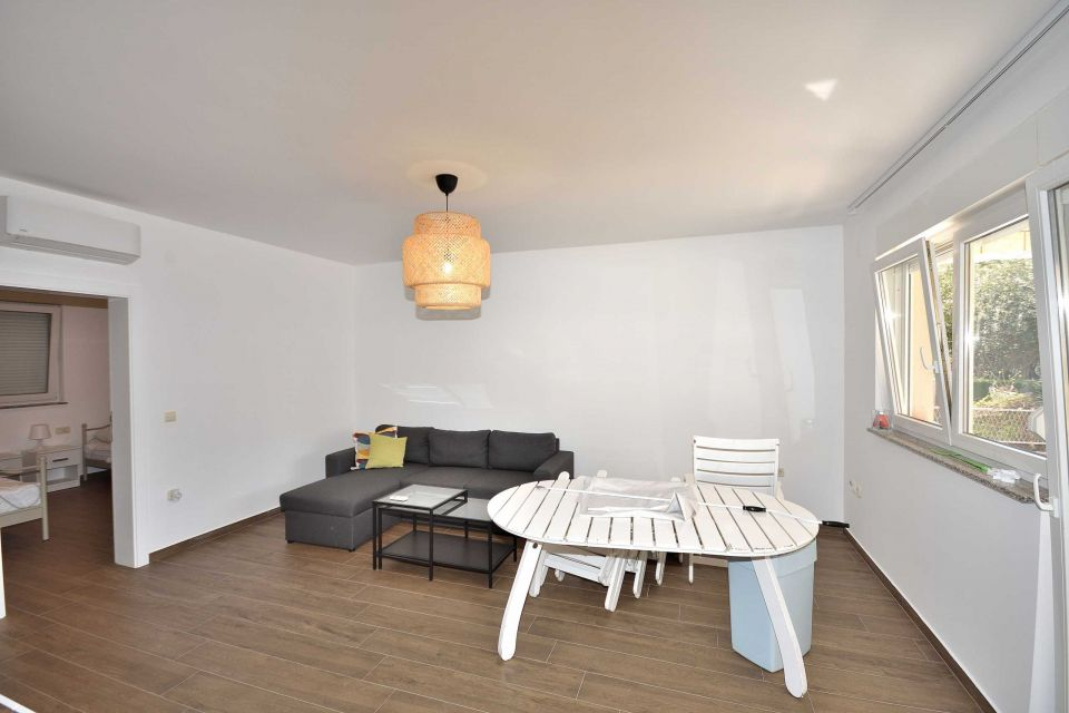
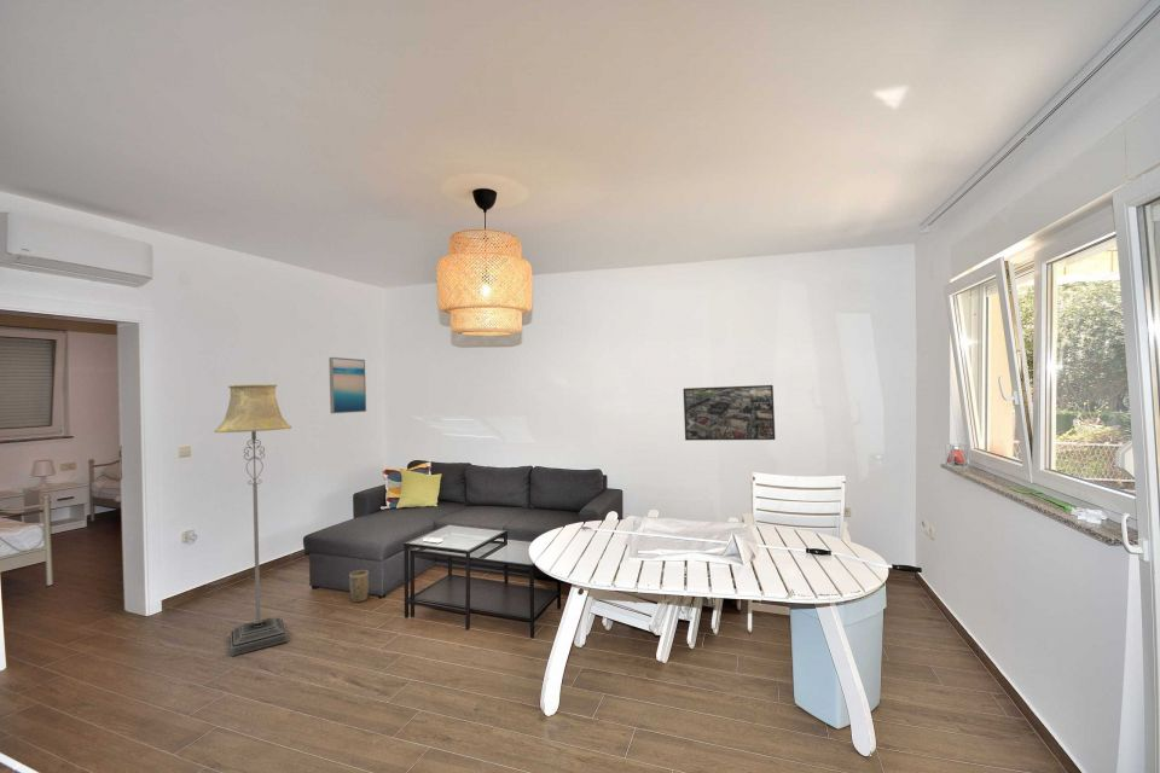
+ wall art [327,356,367,414]
+ floor lamp [213,383,292,657]
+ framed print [683,384,776,442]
+ plant pot [348,569,370,603]
